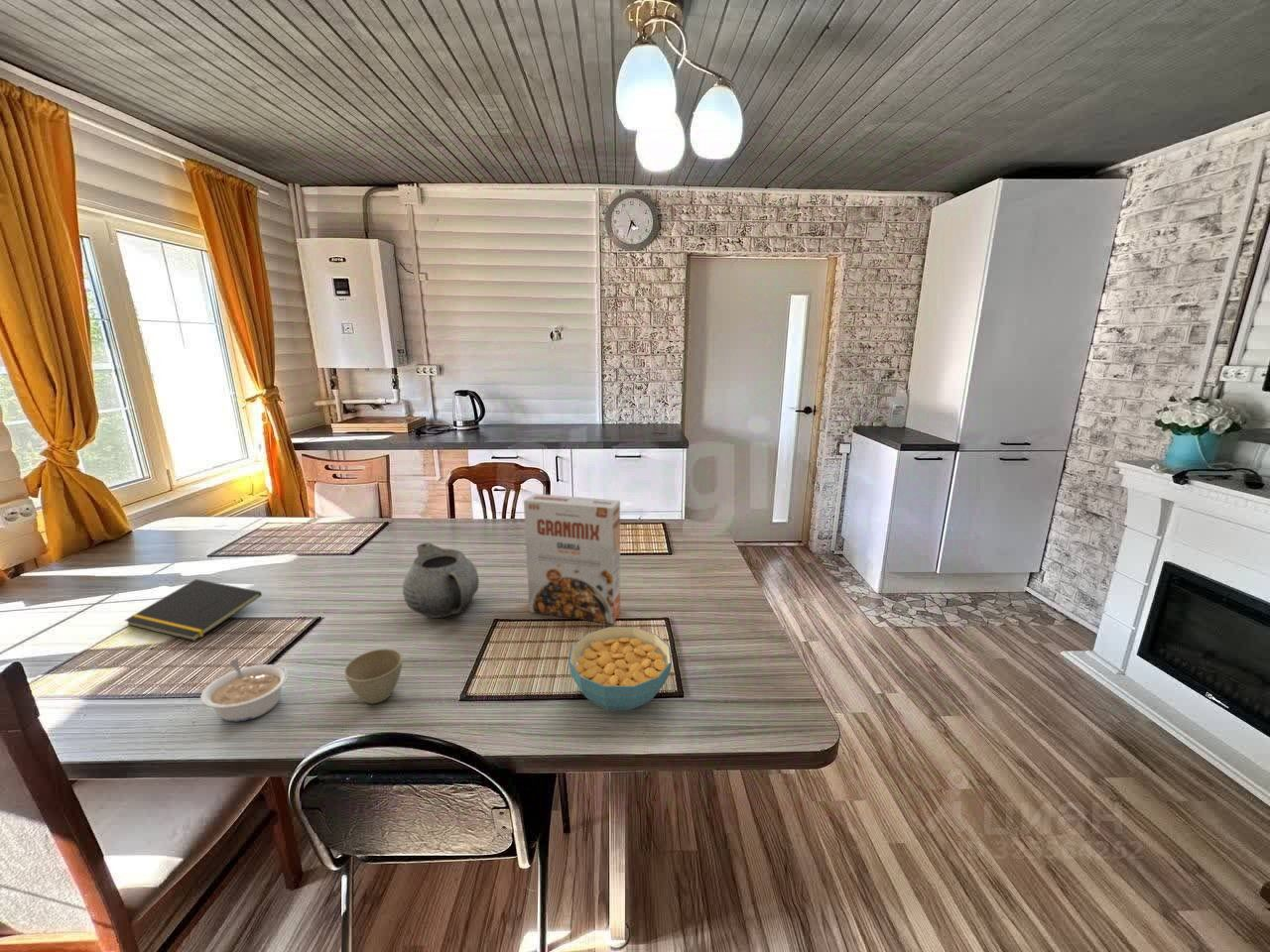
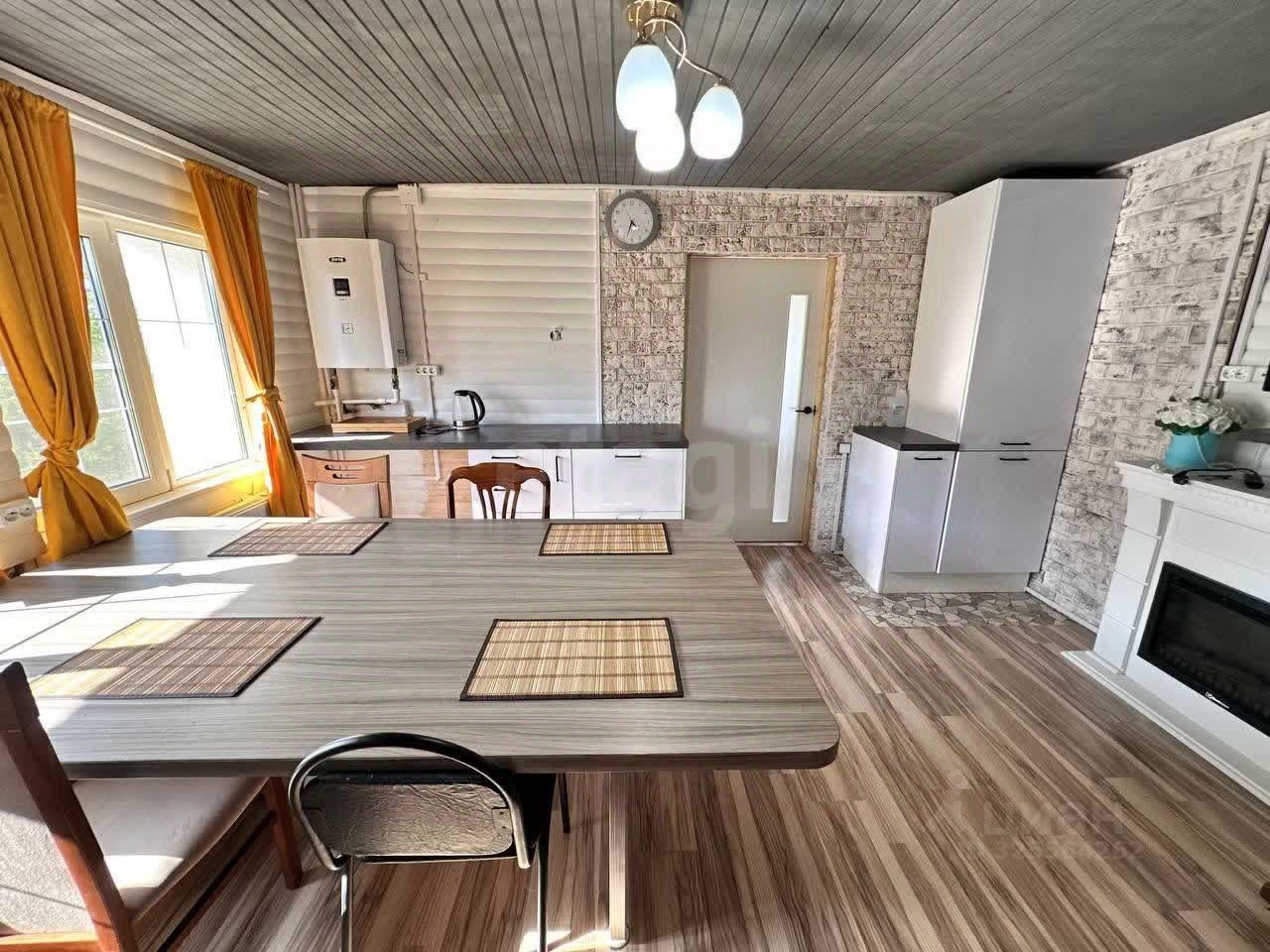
- notepad [124,578,263,642]
- teapot [402,541,480,619]
- legume [199,657,289,723]
- cereal bowl [568,626,673,711]
- cereal box [523,493,621,625]
- flower pot [343,648,403,704]
